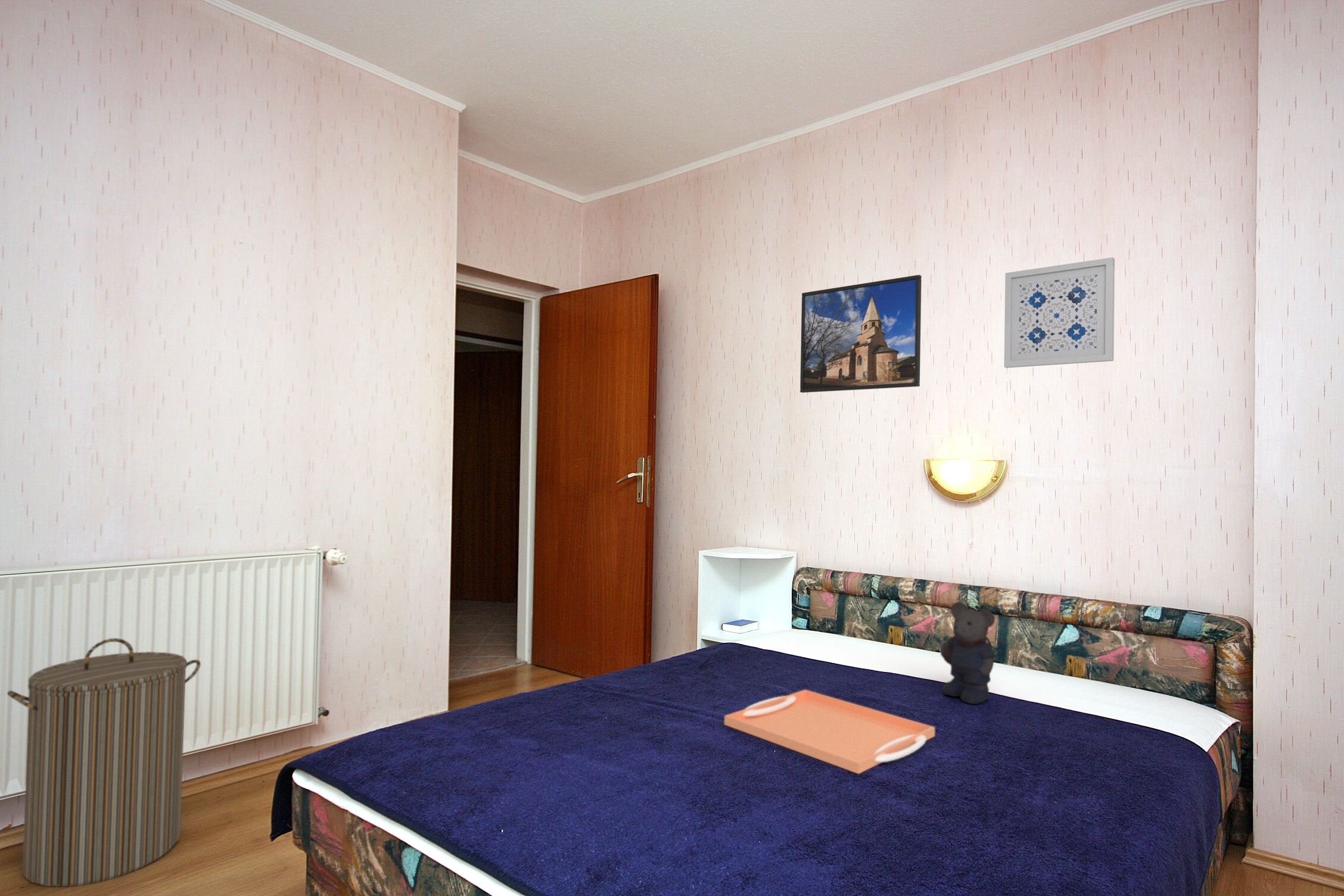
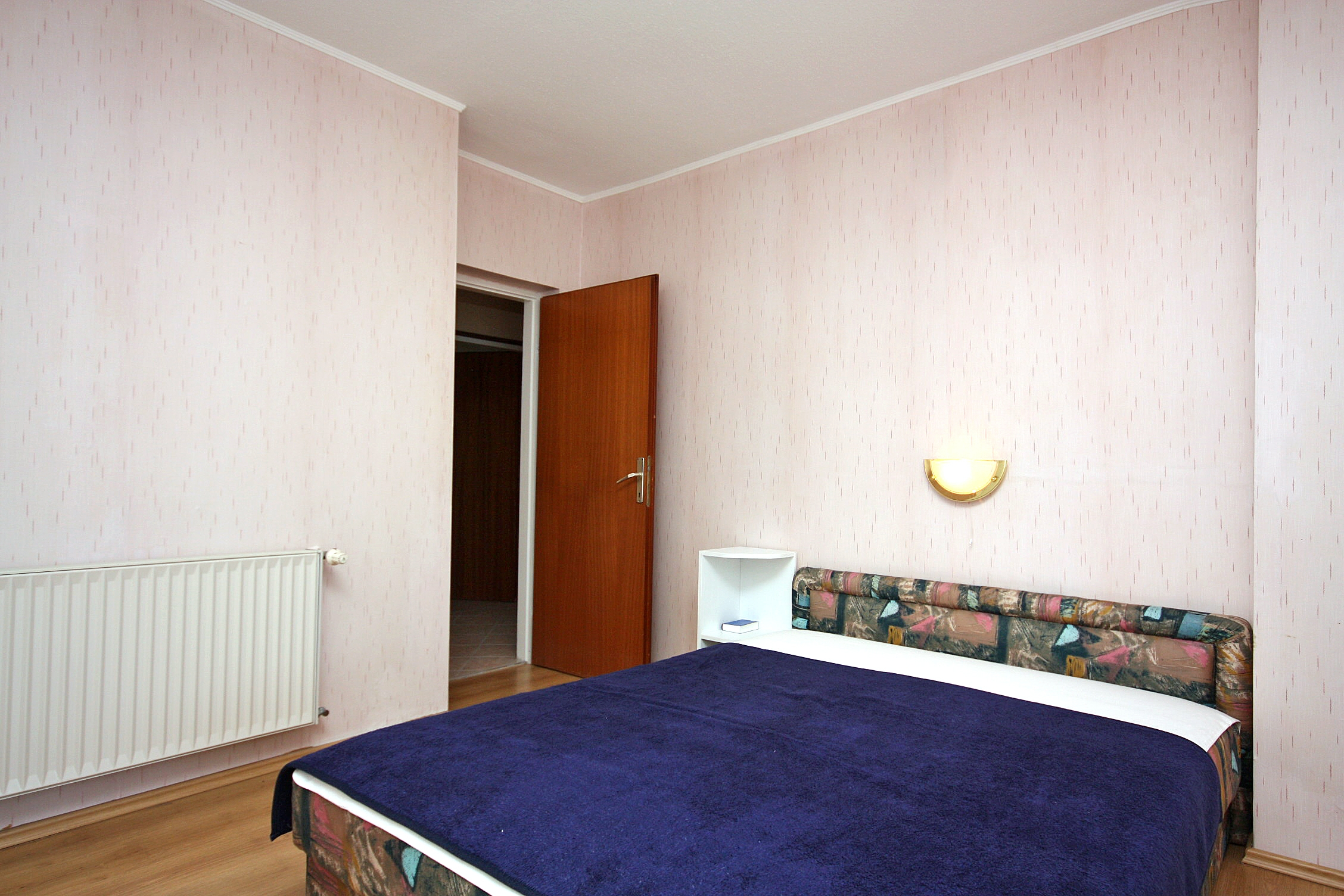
- wall art [1003,257,1115,368]
- serving tray [724,689,935,774]
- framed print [799,274,922,393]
- laundry hamper [7,637,201,887]
- bear [940,601,995,705]
